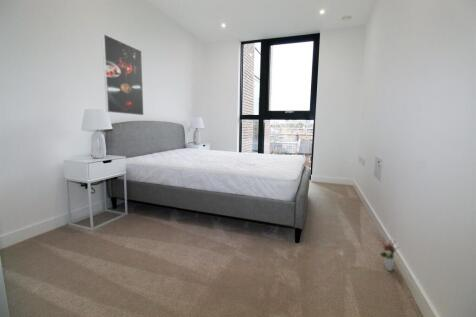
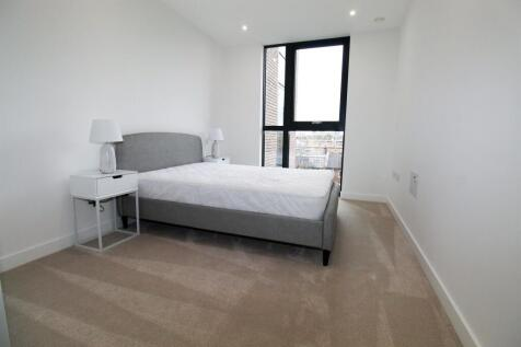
- decorative plant [379,235,400,272]
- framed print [101,33,145,116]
